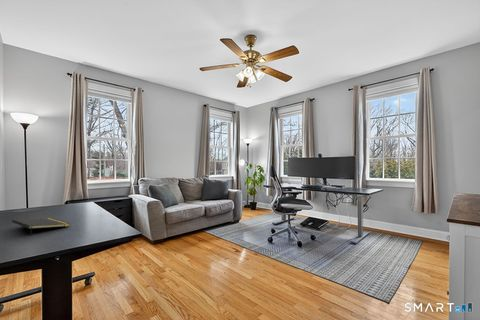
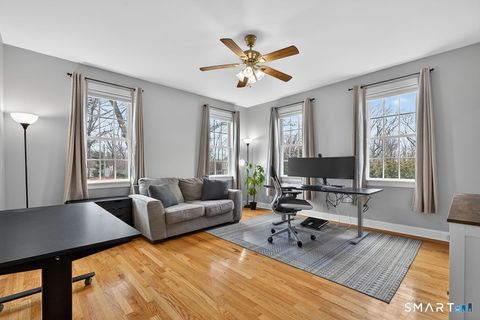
- notepad [11,217,71,237]
